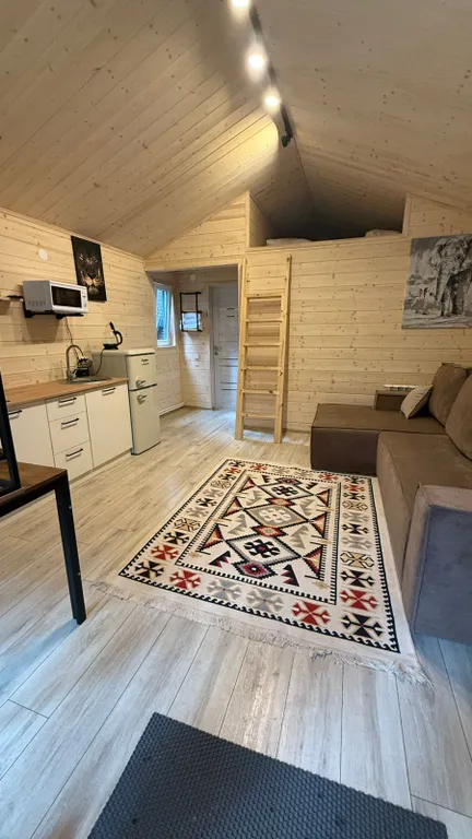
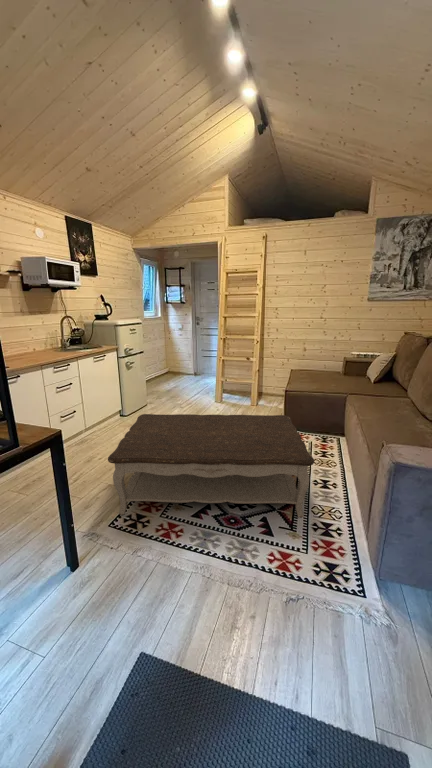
+ coffee table [107,413,315,519]
